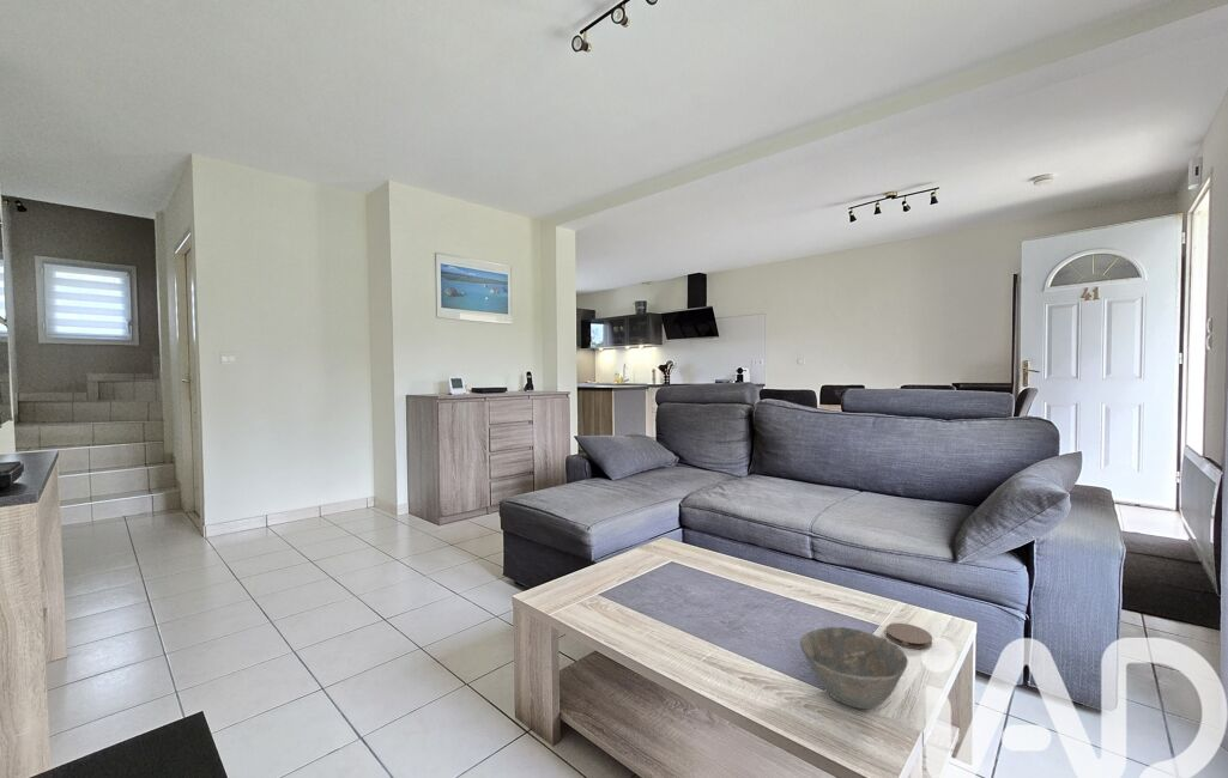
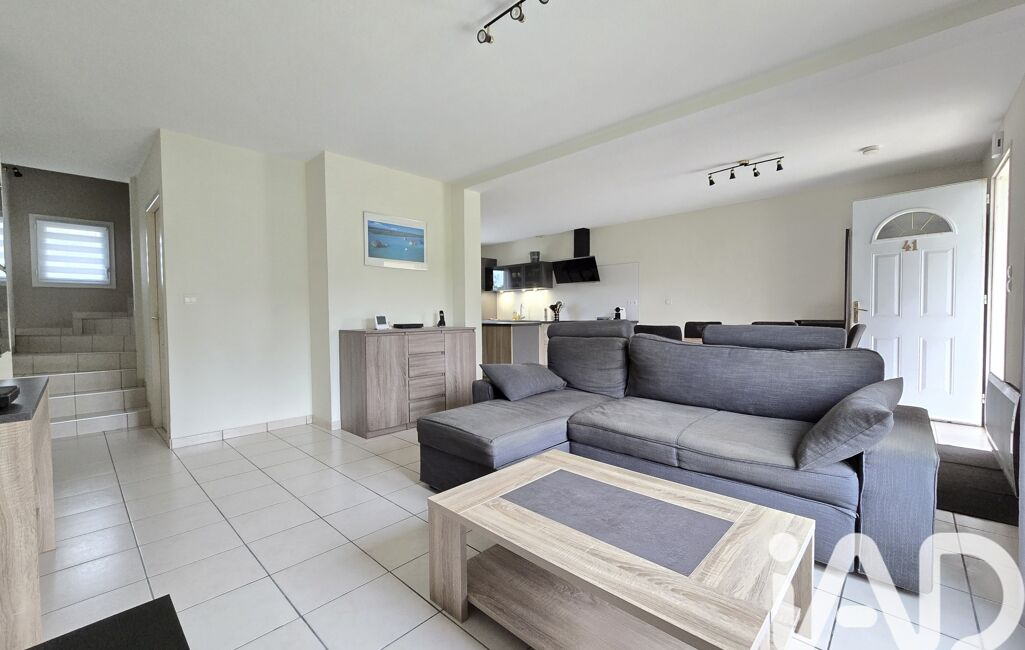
- coaster [885,622,933,650]
- bowl [799,626,909,710]
